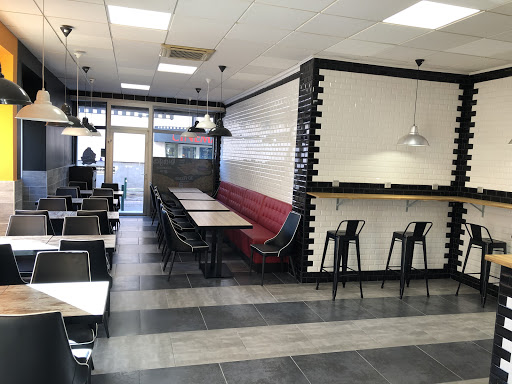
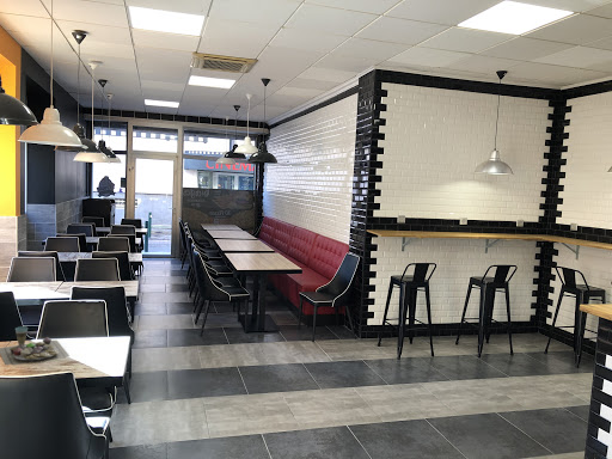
+ food plate [0,325,71,366]
